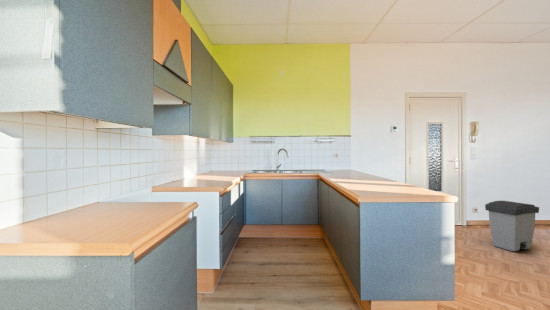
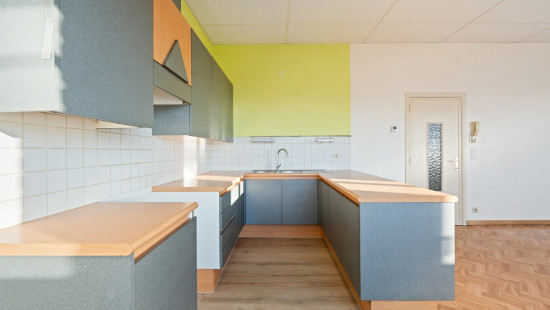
- trash can [484,200,540,252]
